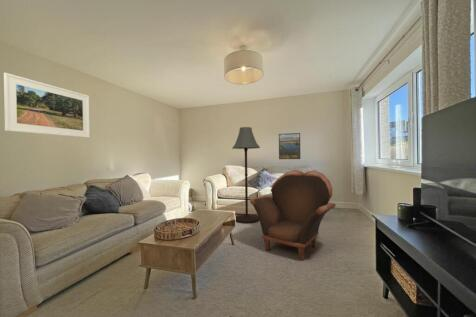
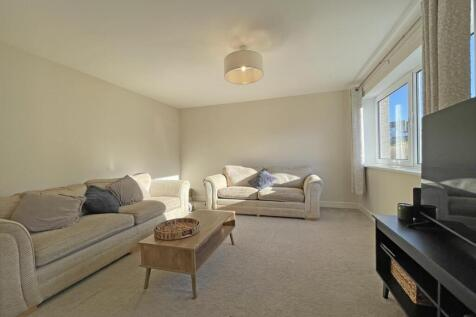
- floor lamp [231,126,261,224]
- armchair [249,169,337,261]
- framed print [3,72,91,139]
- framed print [278,132,301,160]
